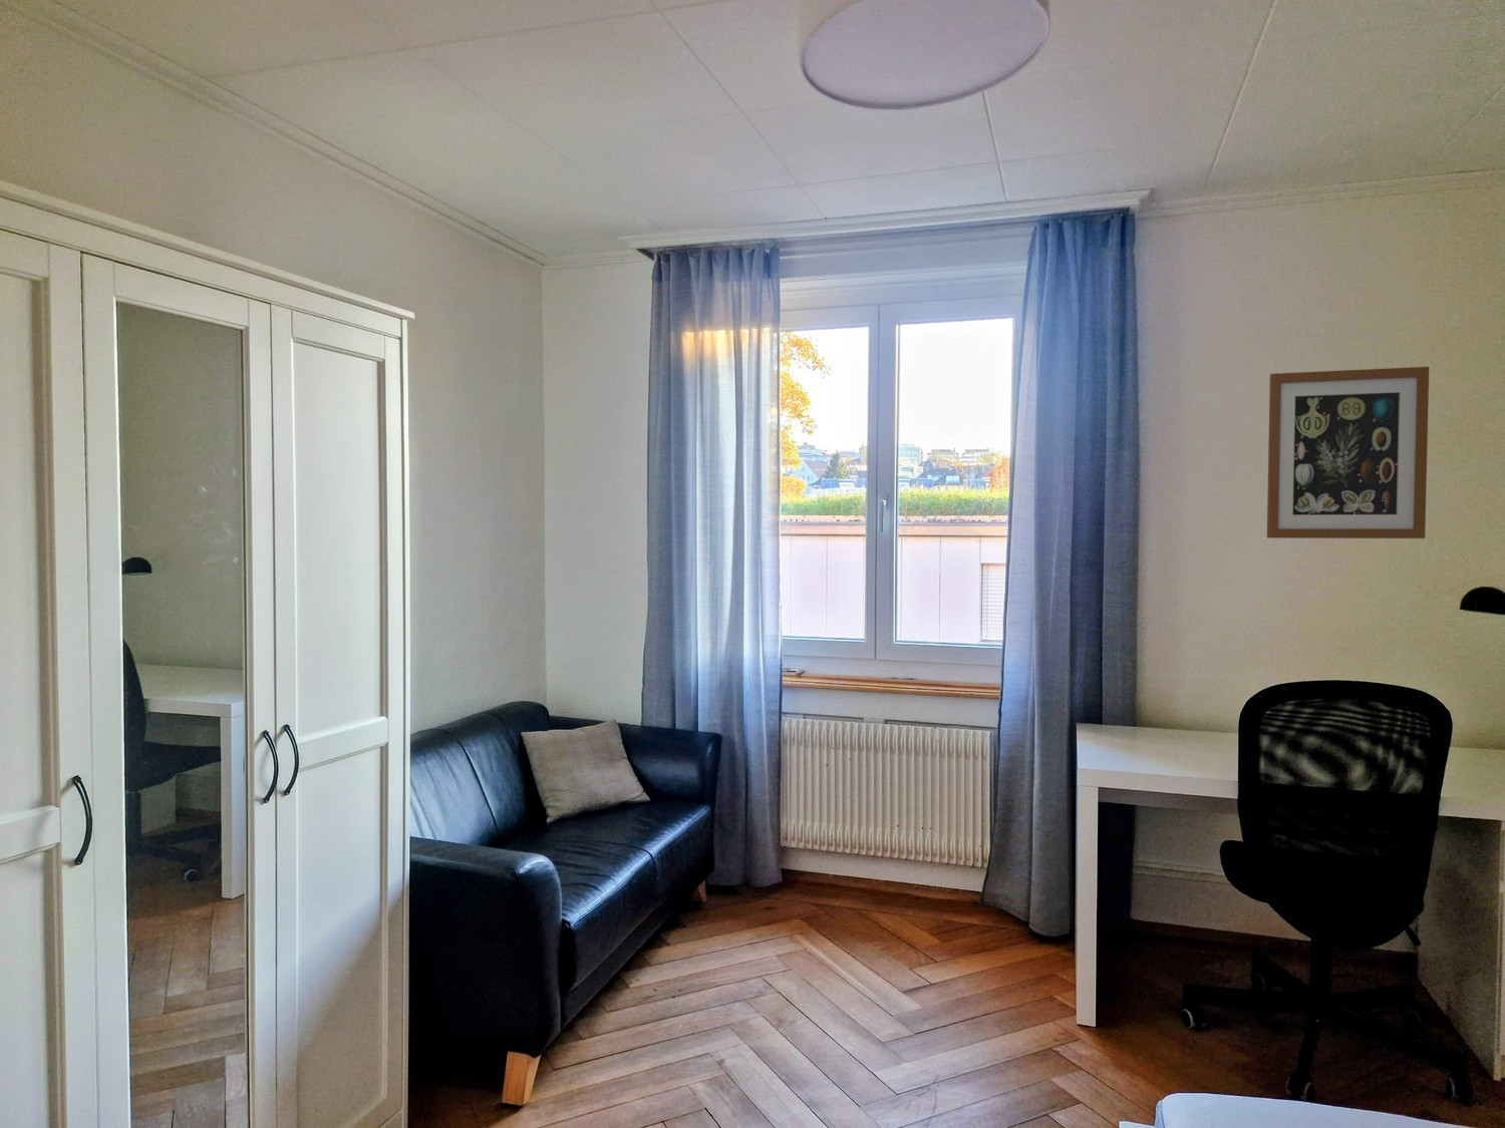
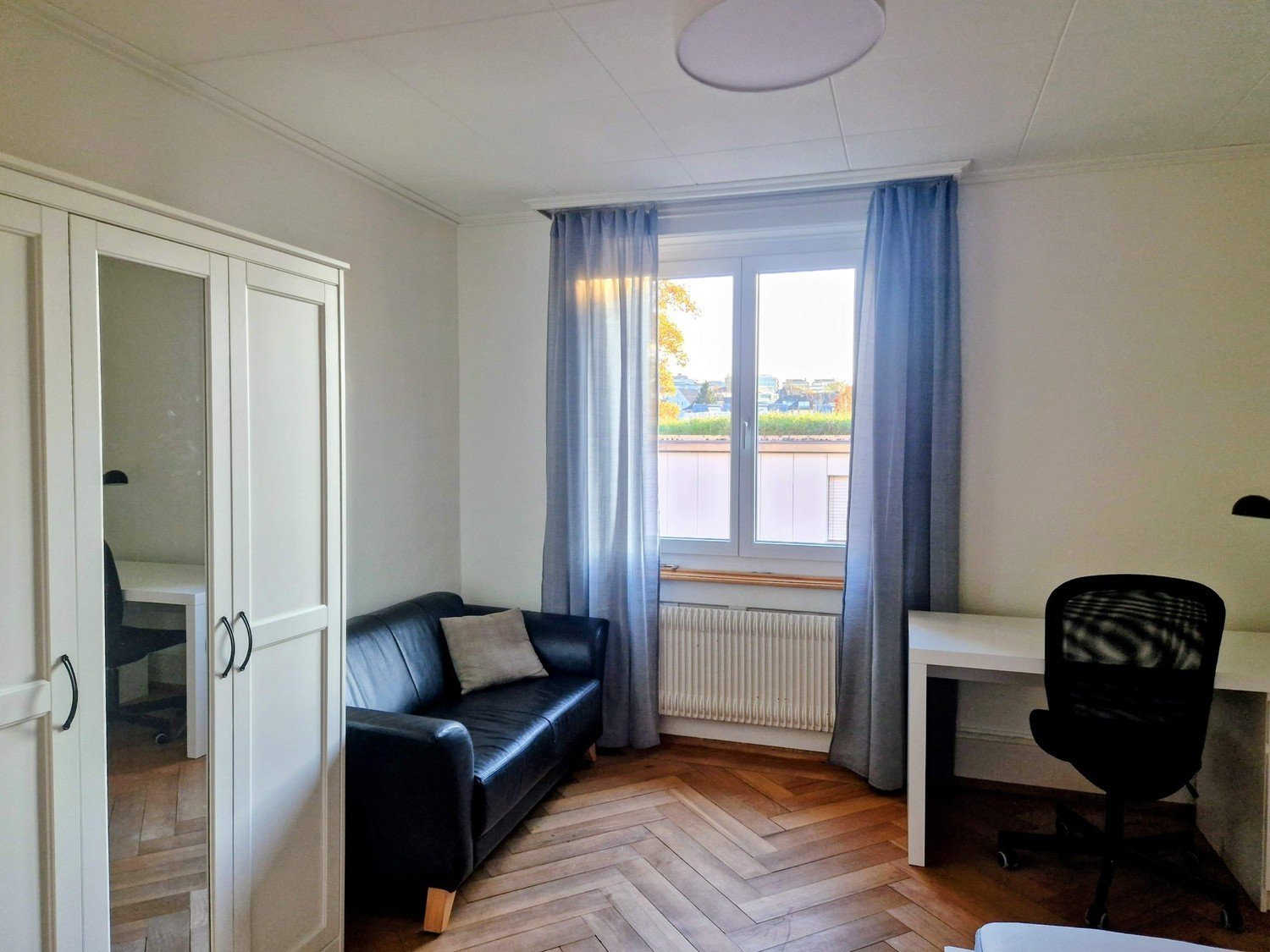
- wall art [1266,366,1430,539]
